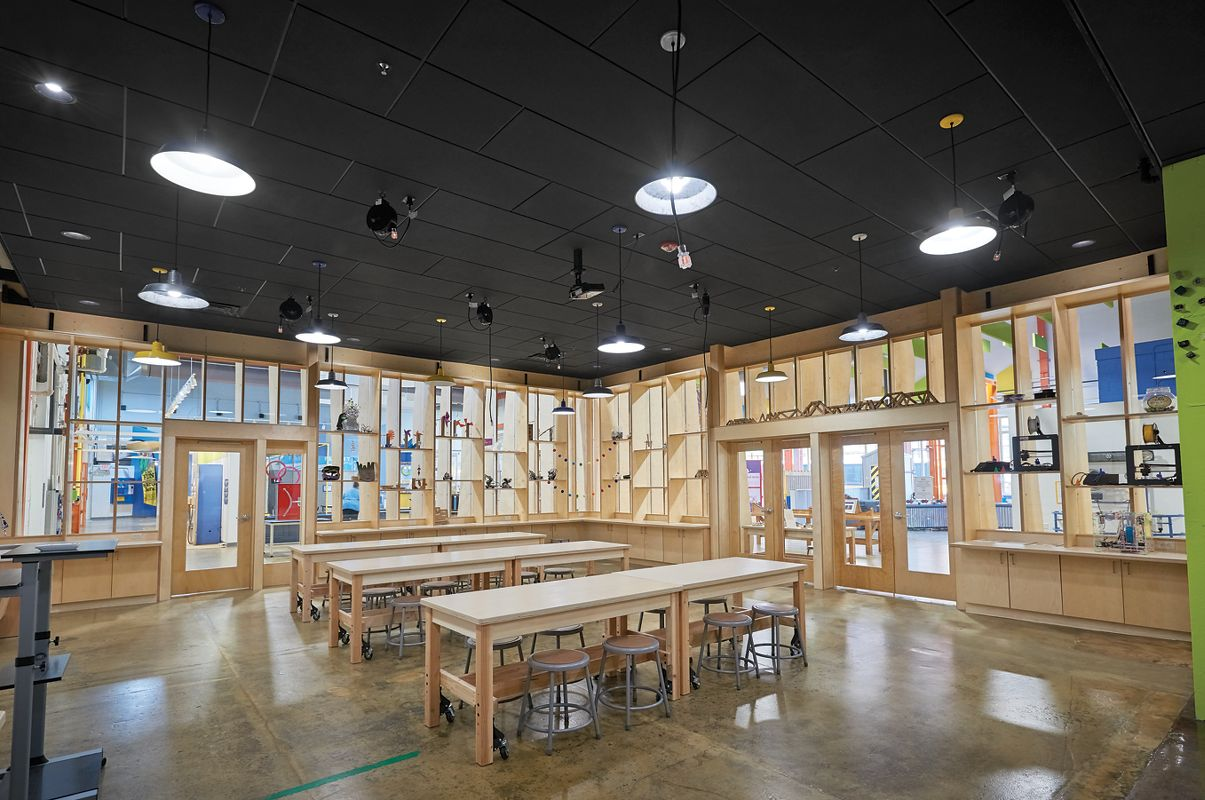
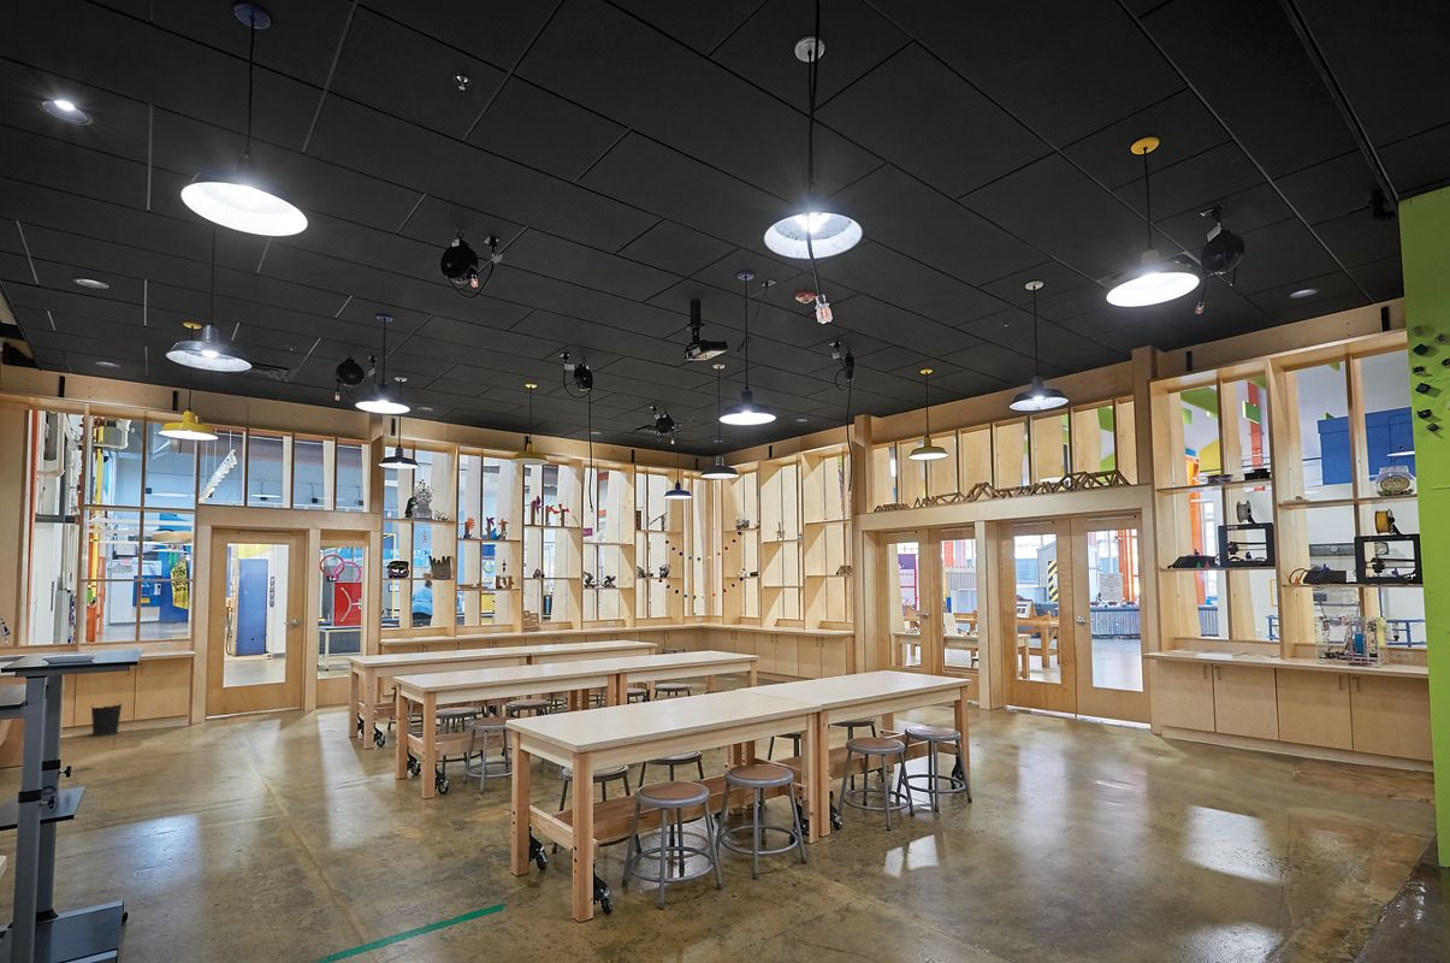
+ wastebasket [90,702,124,738]
